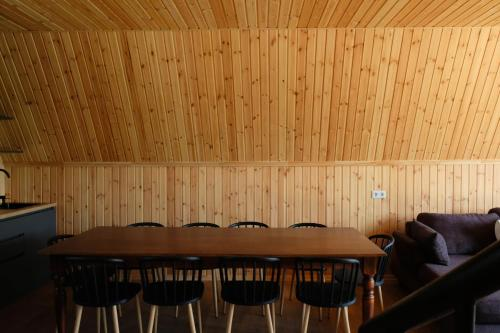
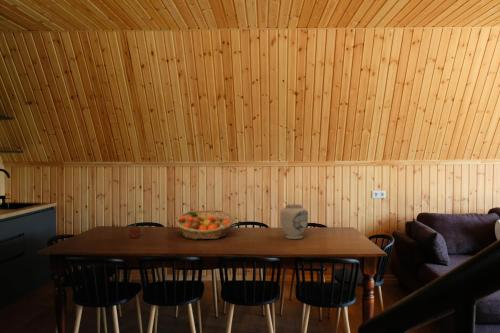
+ fruit basket [175,209,235,240]
+ vase [279,203,309,240]
+ potted plant [124,209,148,239]
